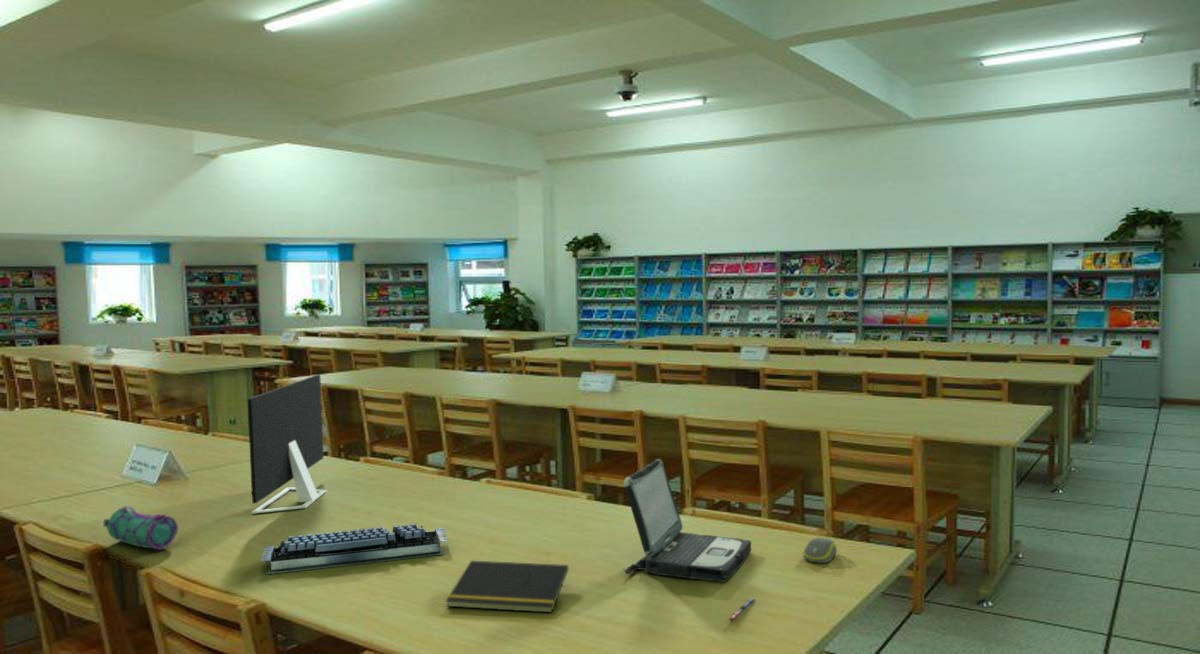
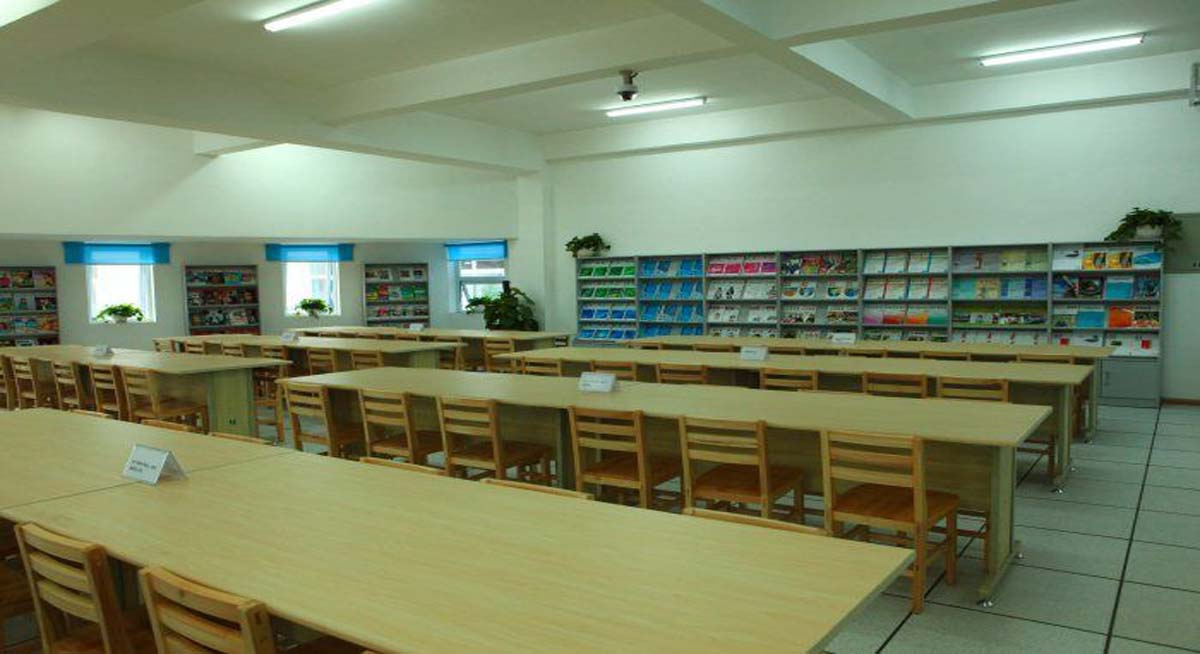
- laptop [622,458,752,583]
- computer mouse [802,537,838,564]
- computer keyboard [259,523,449,575]
- monitor [247,373,327,515]
- notepad [445,560,569,614]
- pencil case [102,505,179,551]
- pen [727,597,757,623]
